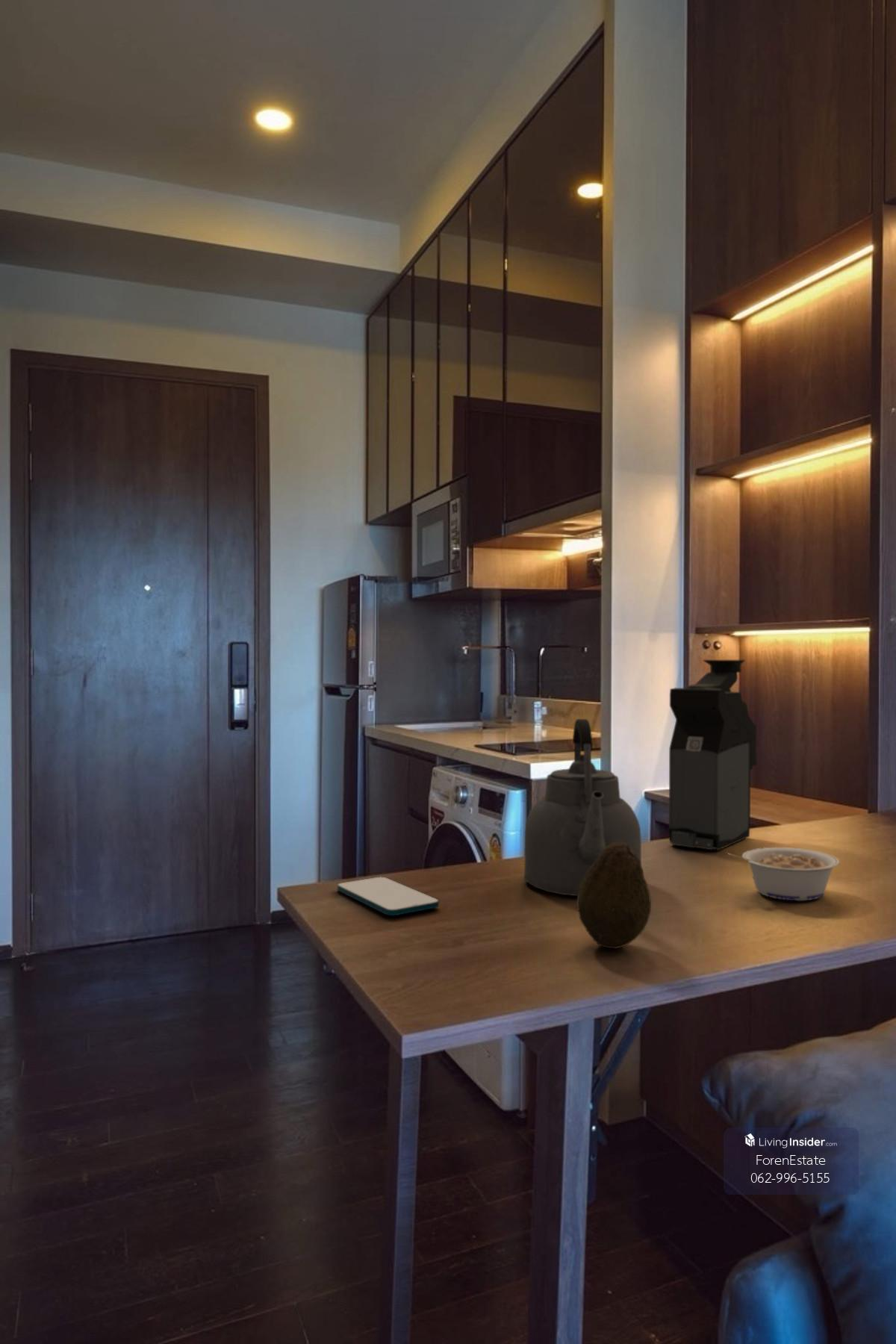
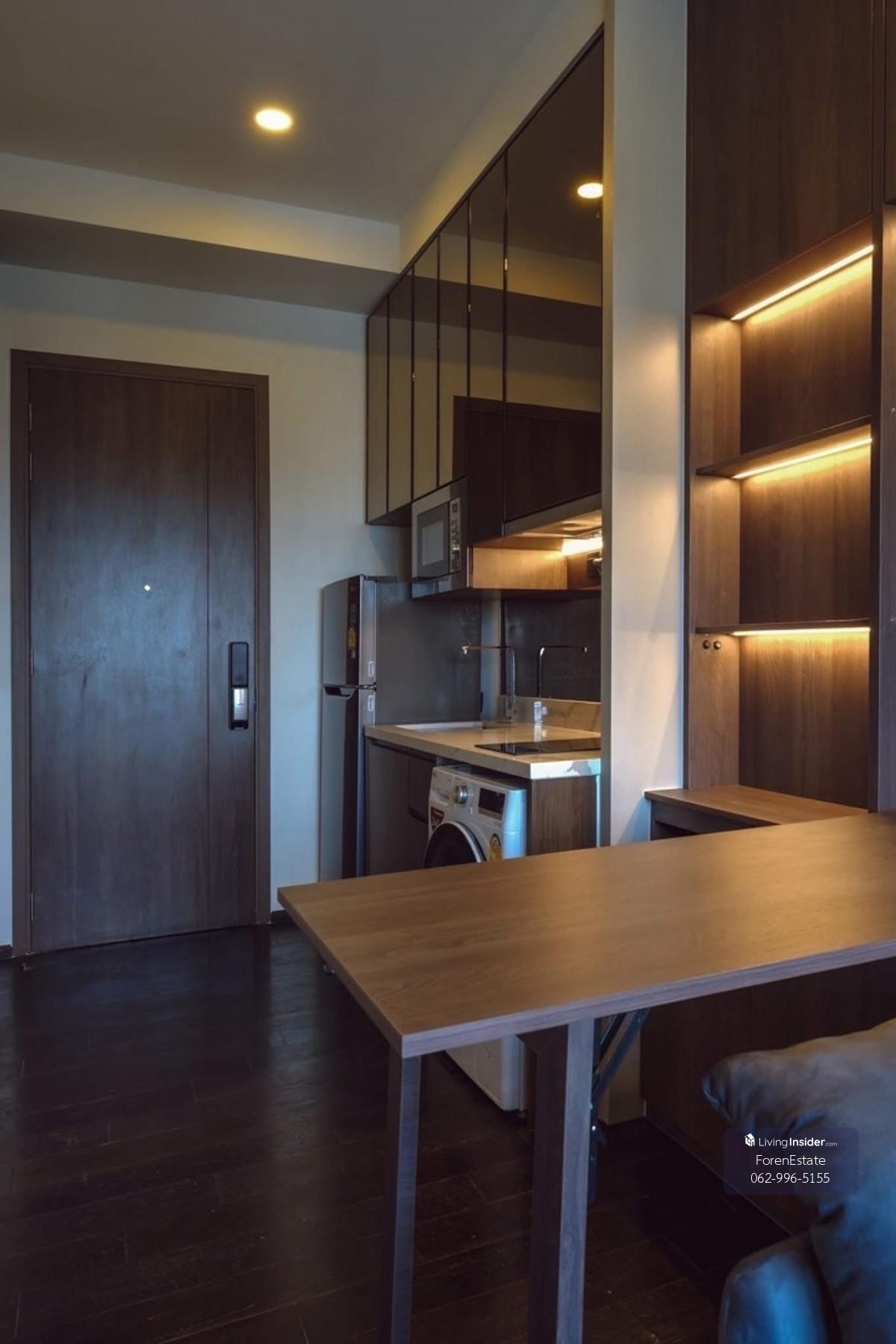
- kettle [523,718,642,897]
- coffee maker [668,659,758,851]
- fruit [576,841,652,949]
- legume [727,847,840,901]
- smartphone [337,876,440,916]
